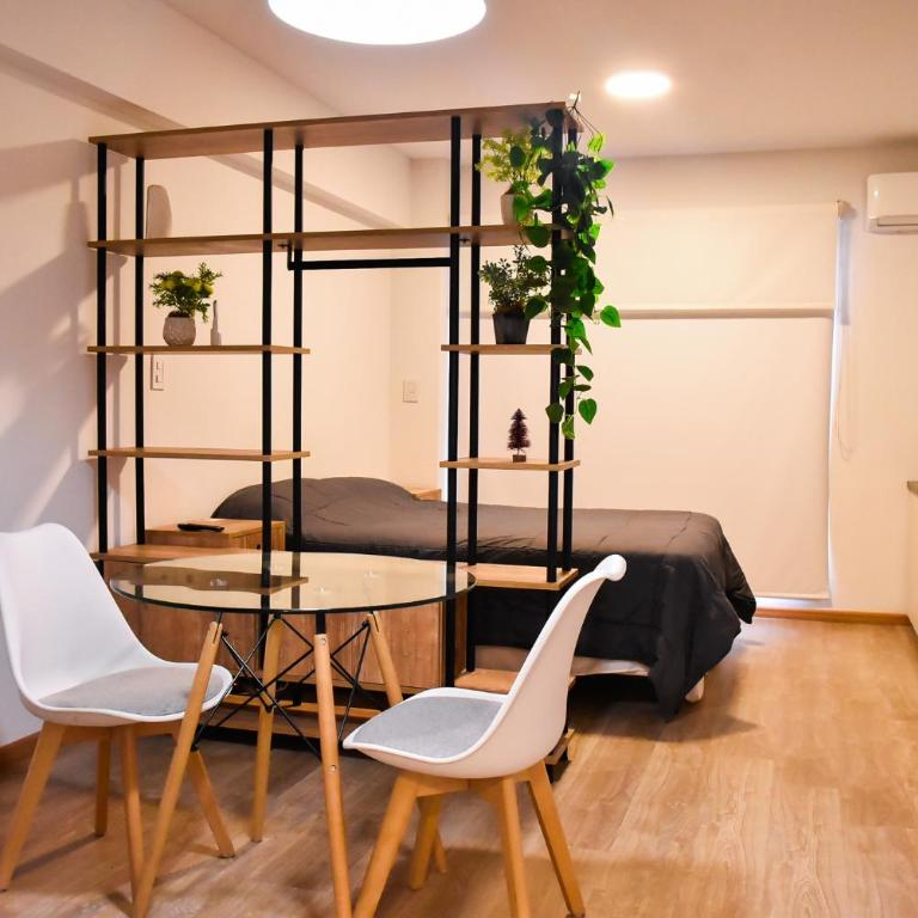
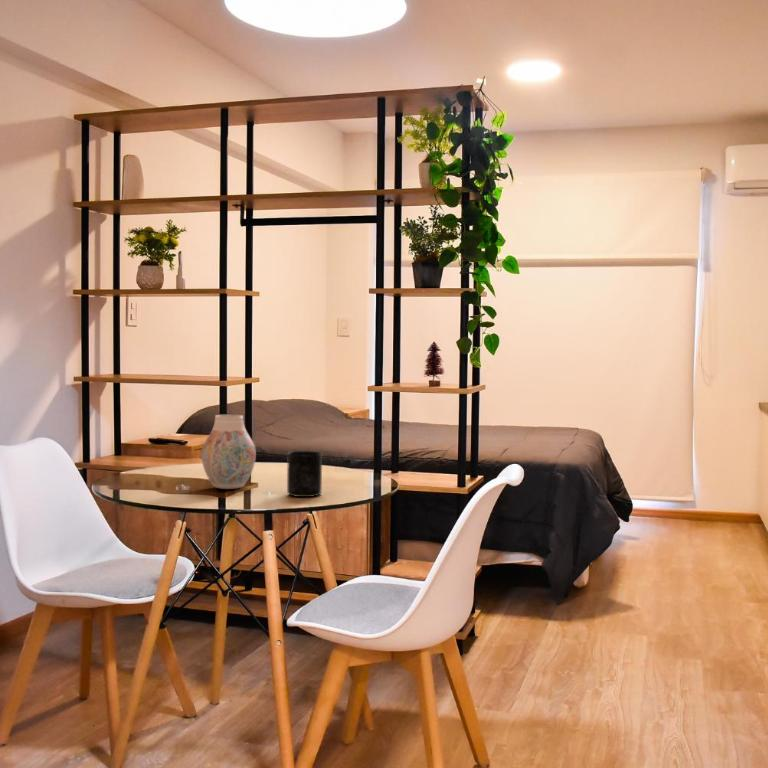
+ mug [286,450,323,498]
+ vase [200,414,257,490]
